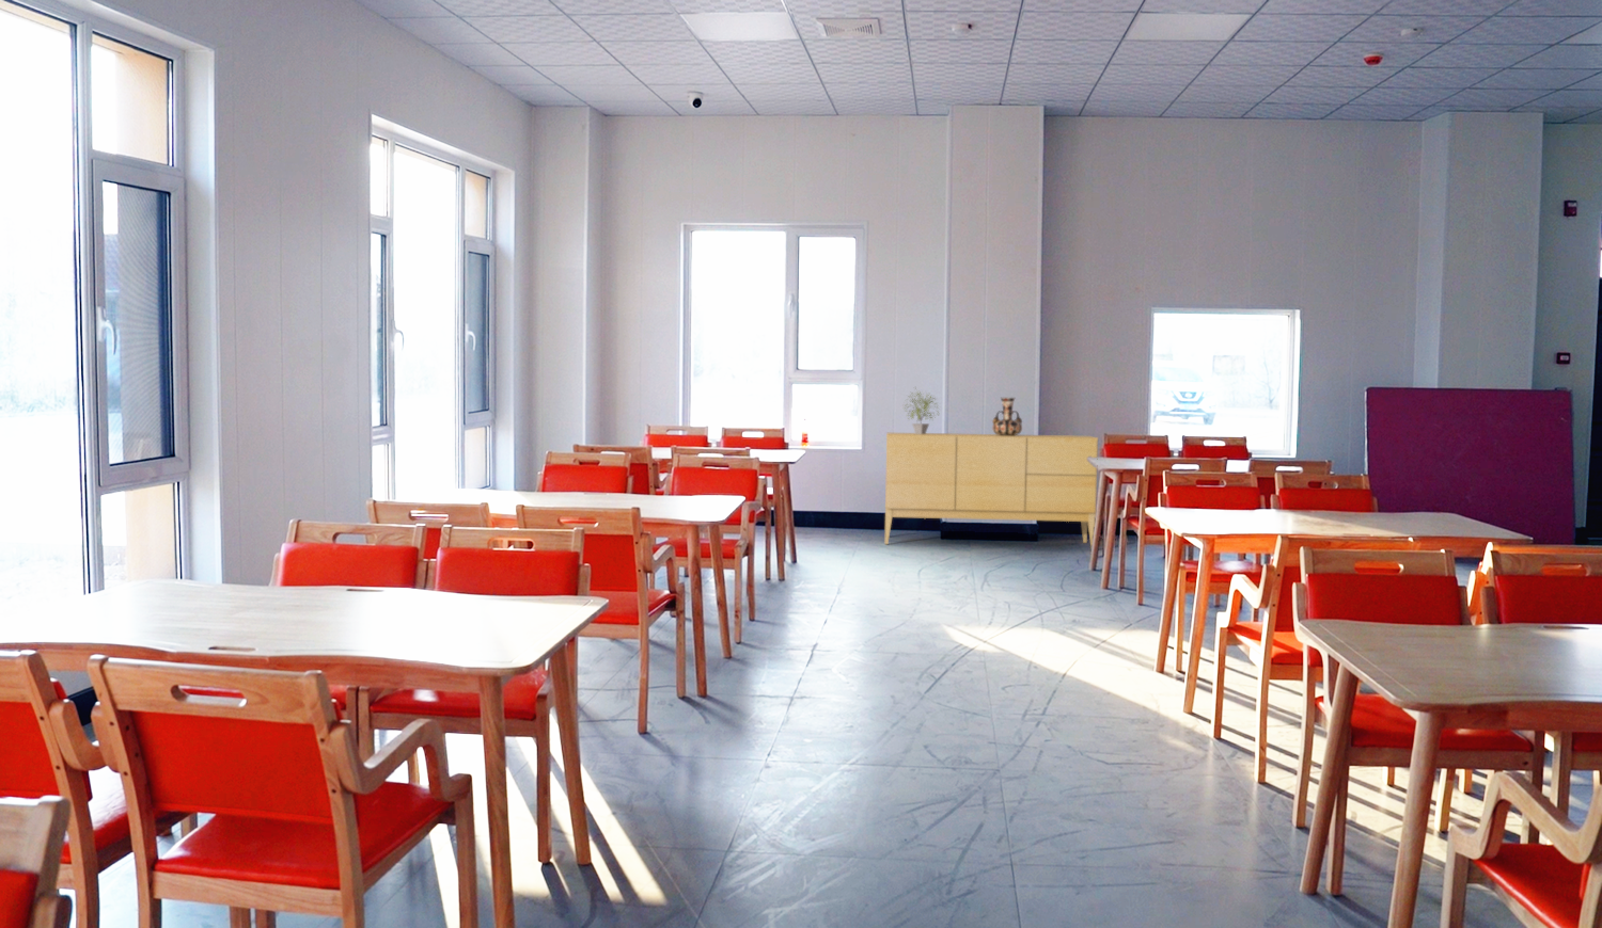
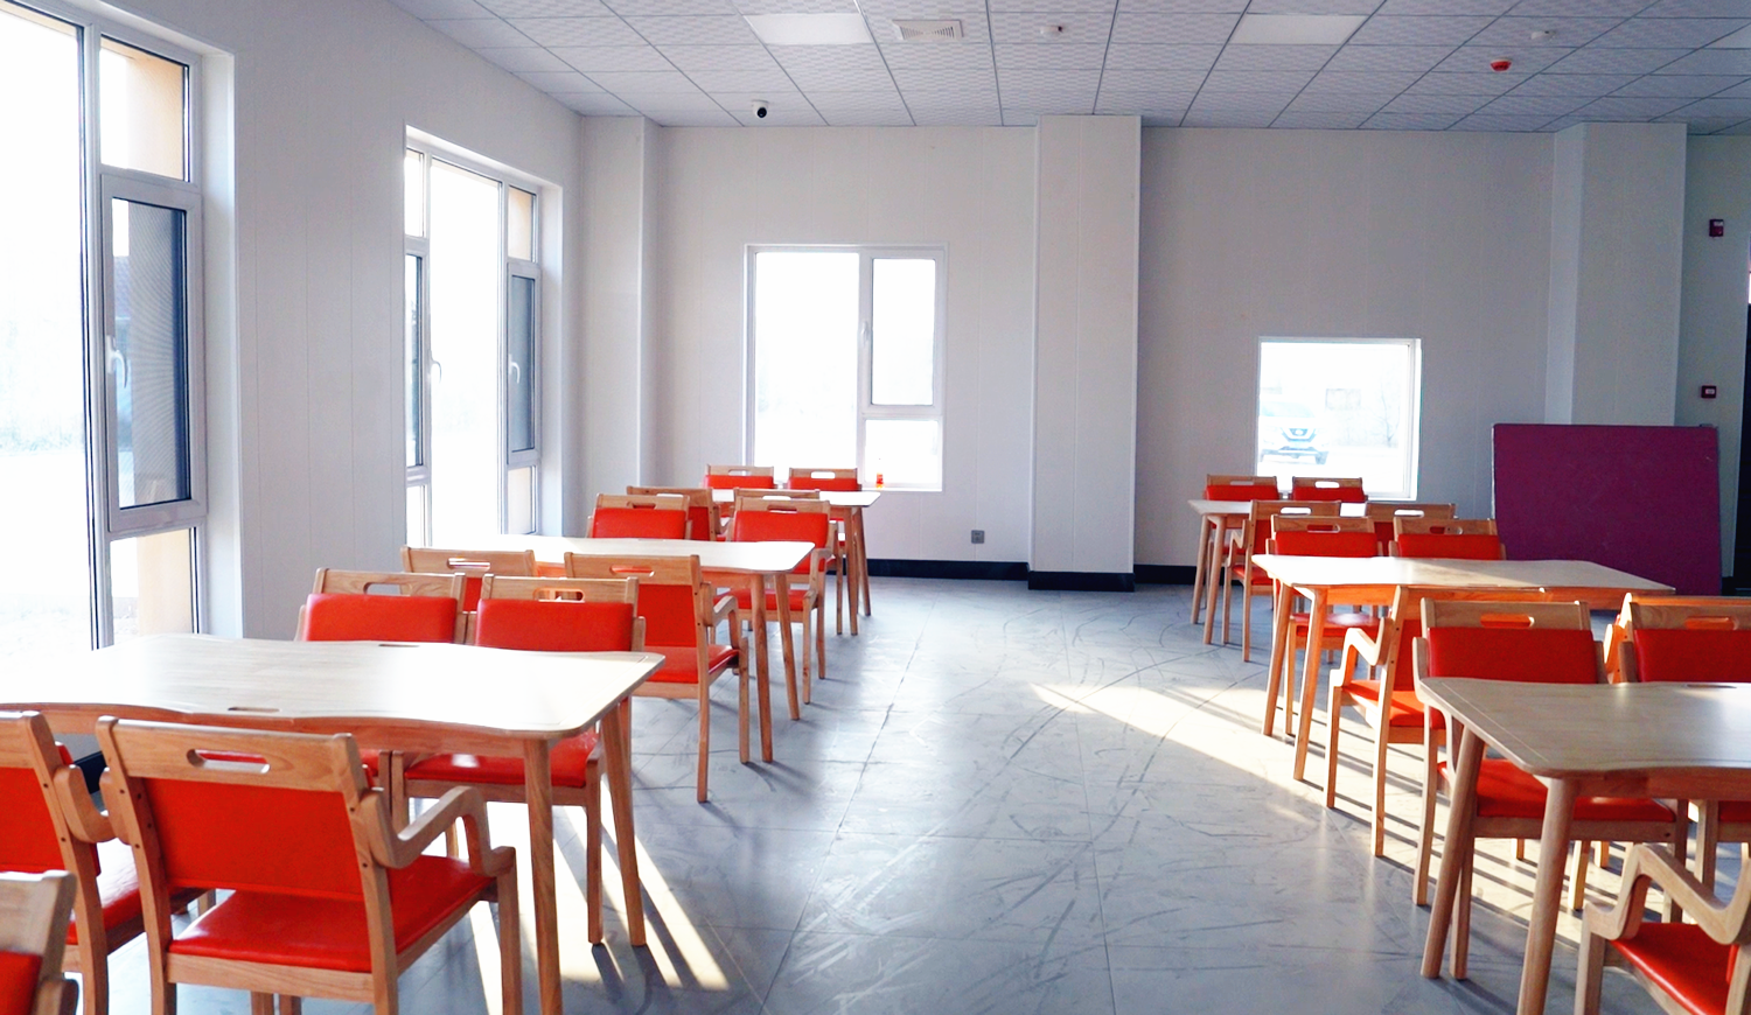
- sideboard [883,432,1099,548]
- decorative vase [991,397,1023,436]
- potted plant [900,387,940,434]
